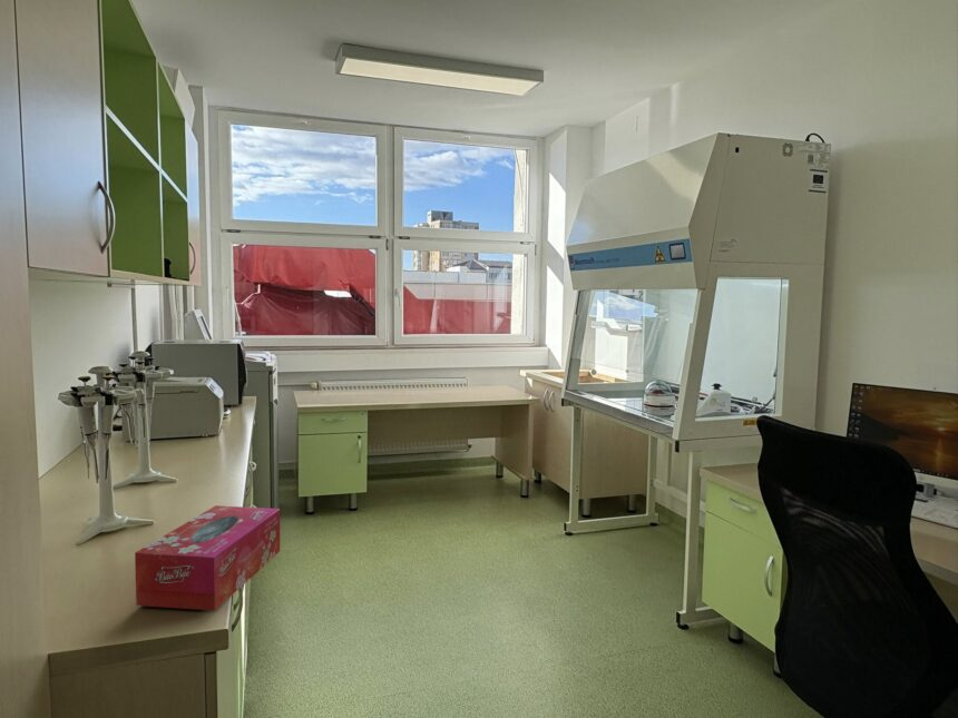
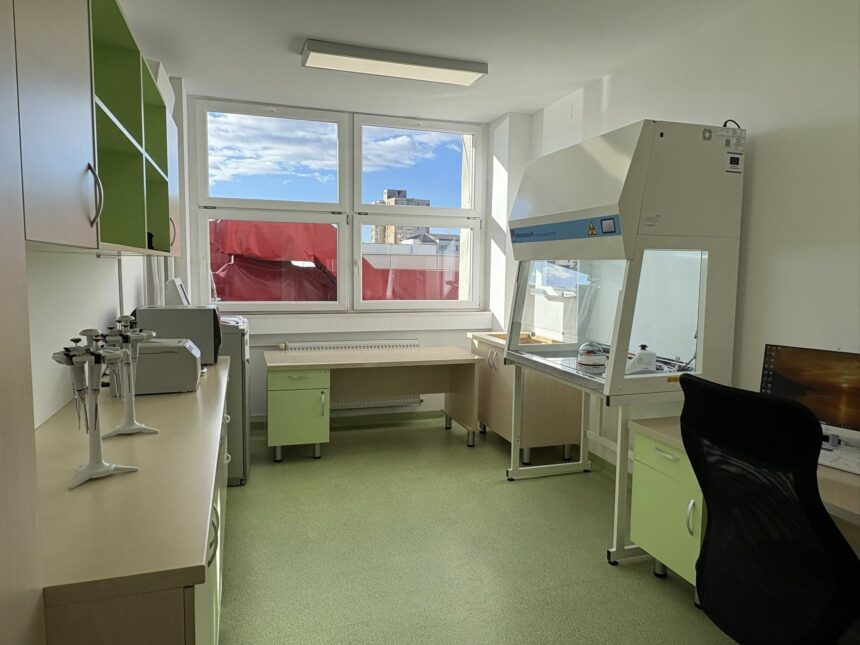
- tissue box [134,504,281,612]
